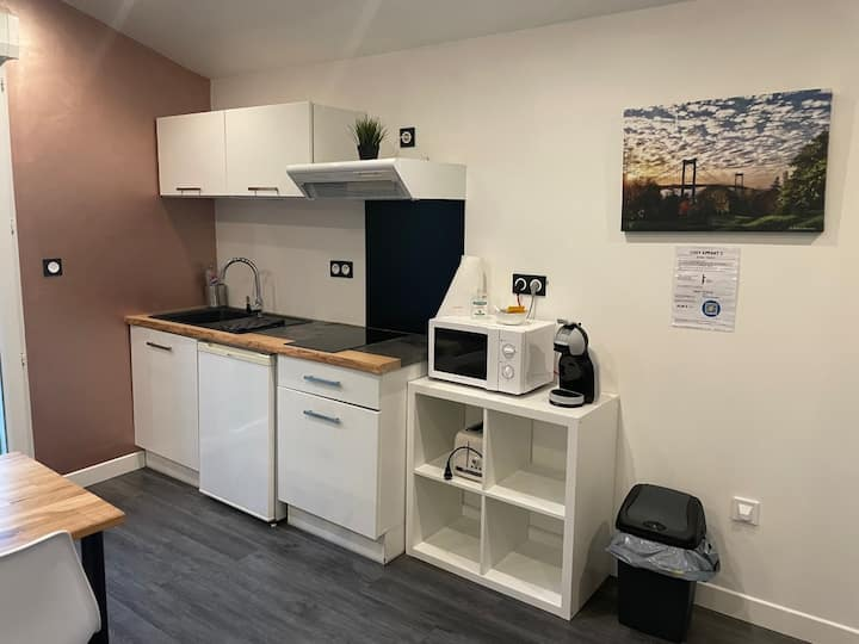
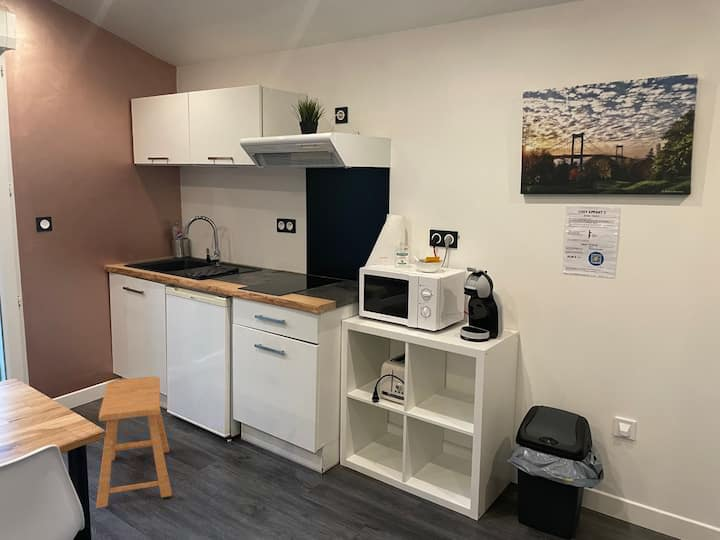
+ stool [95,376,173,509]
